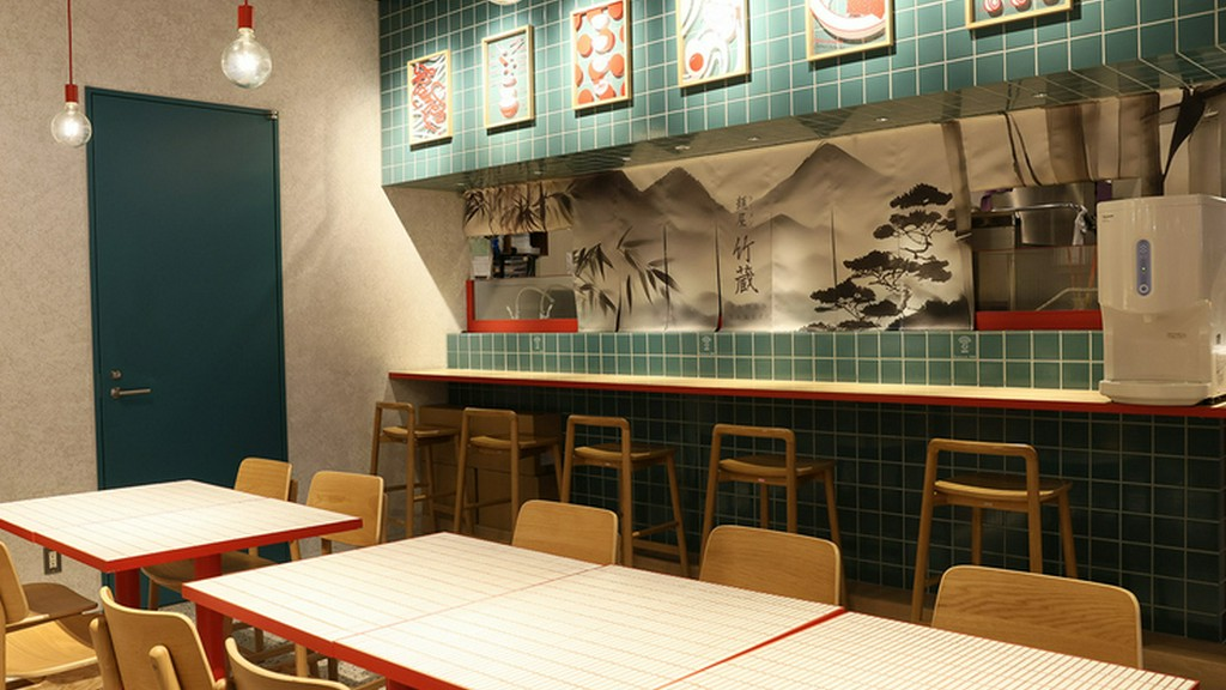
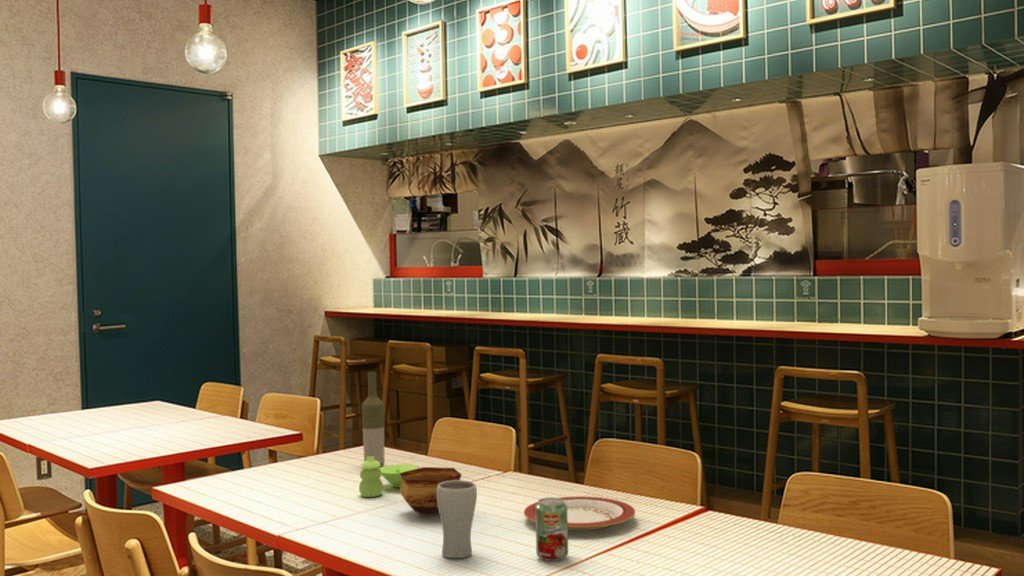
+ condiment set [358,457,420,498]
+ bottle [361,371,386,467]
+ beverage can [535,496,569,562]
+ drinking glass [437,479,478,559]
+ plate [523,495,636,531]
+ bowl [398,466,463,516]
